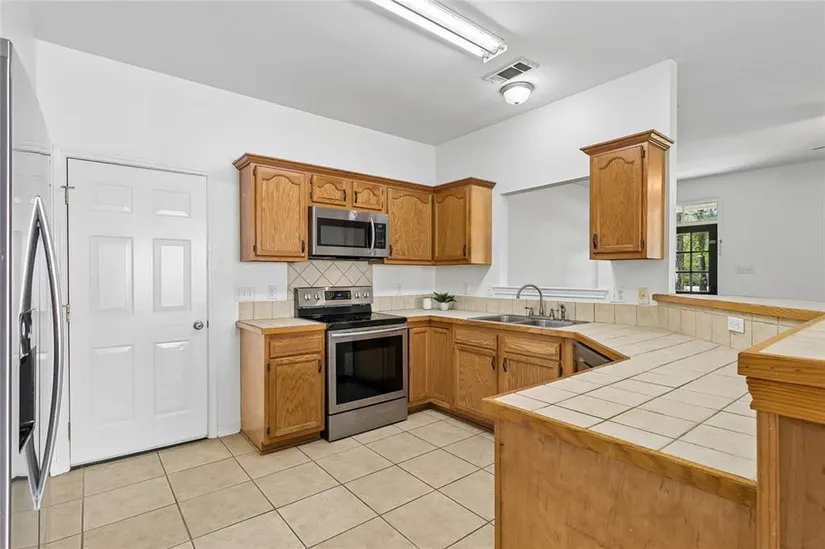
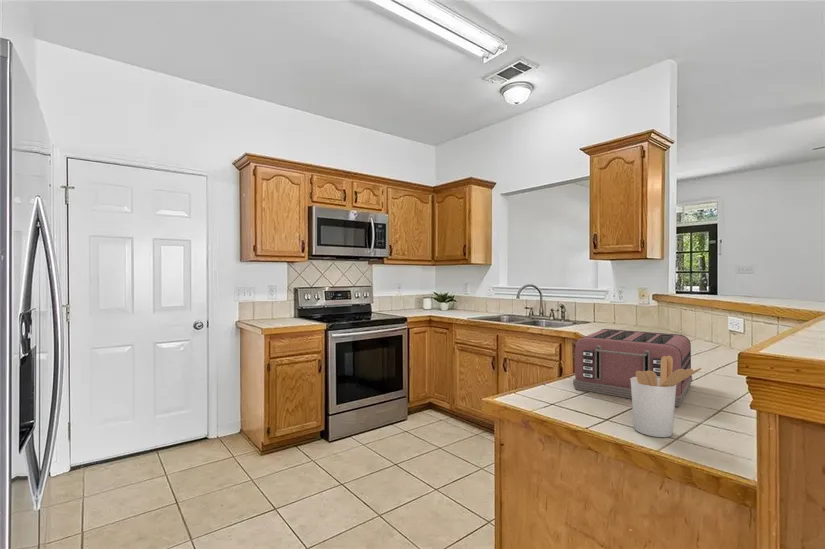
+ utensil holder [630,356,702,438]
+ toaster [572,328,693,408]
